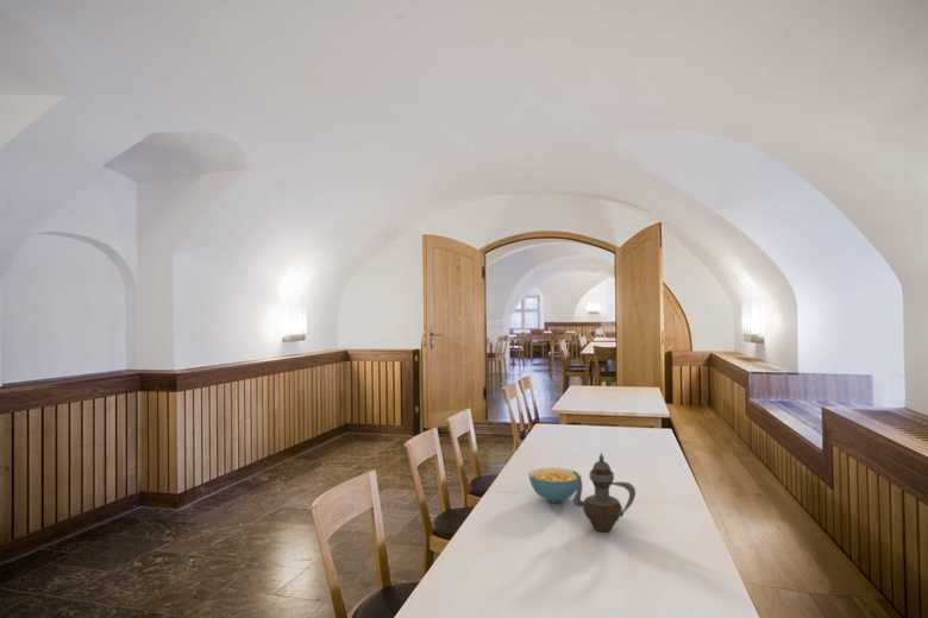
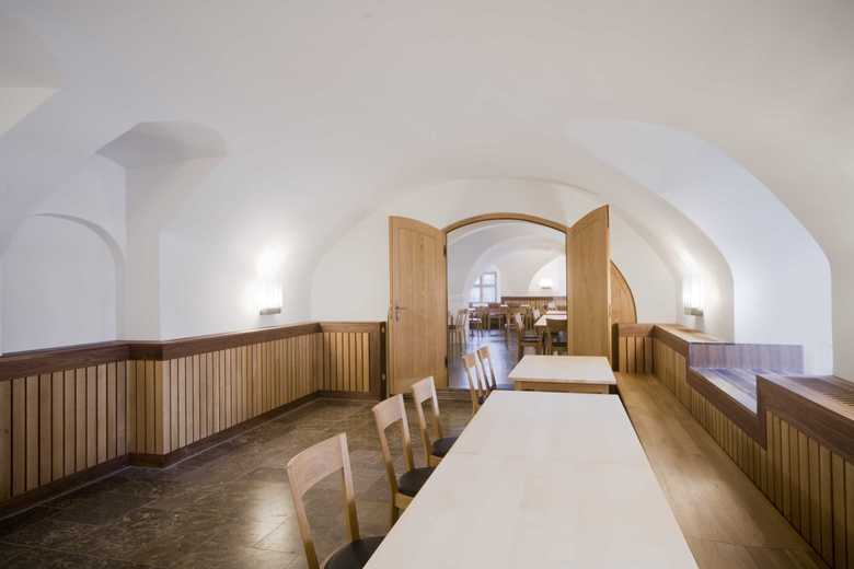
- cereal bowl [527,467,583,504]
- teapot [572,452,637,532]
